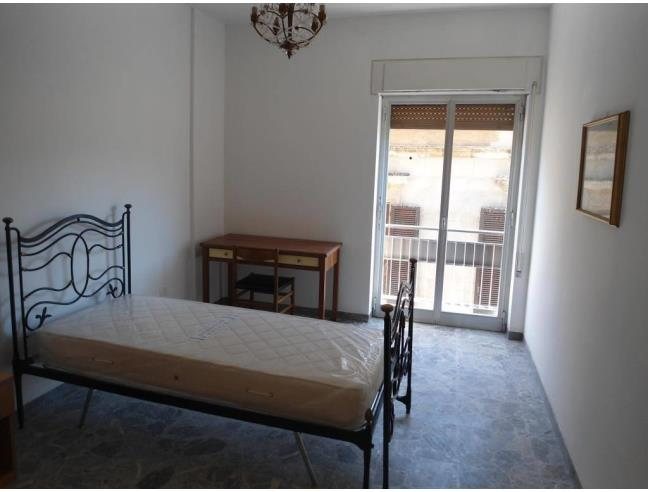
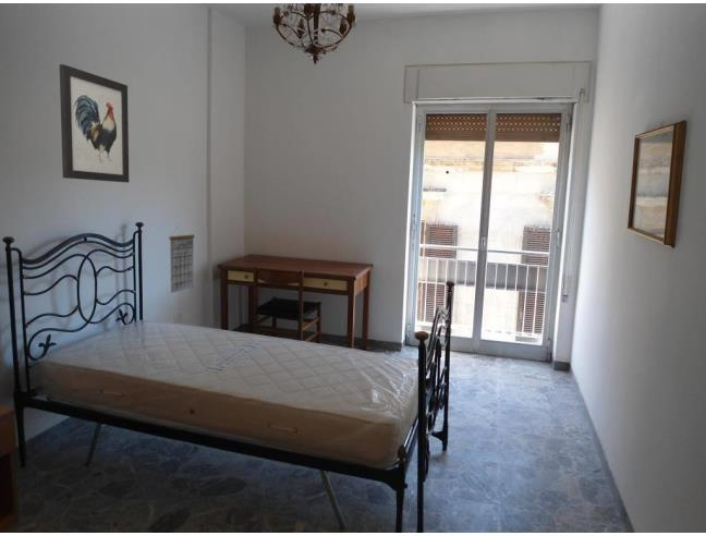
+ calendar [168,224,195,294]
+ wall art [59,63,130,184]
